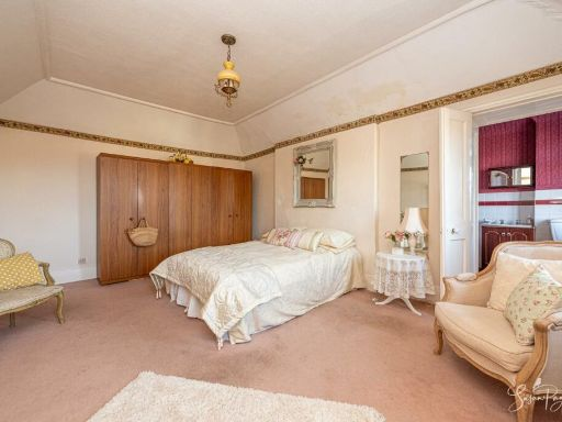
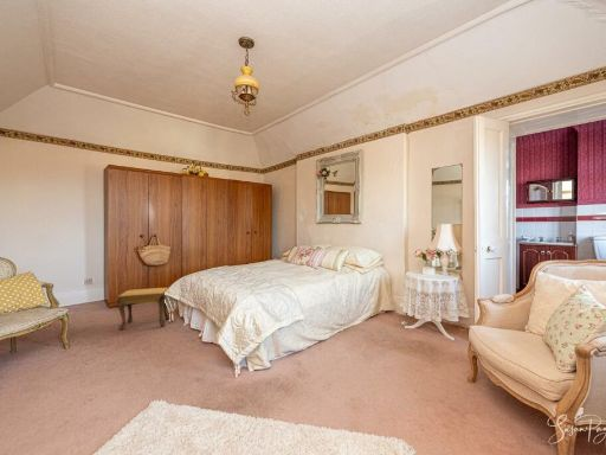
+ footstool [116,287,170,332]
